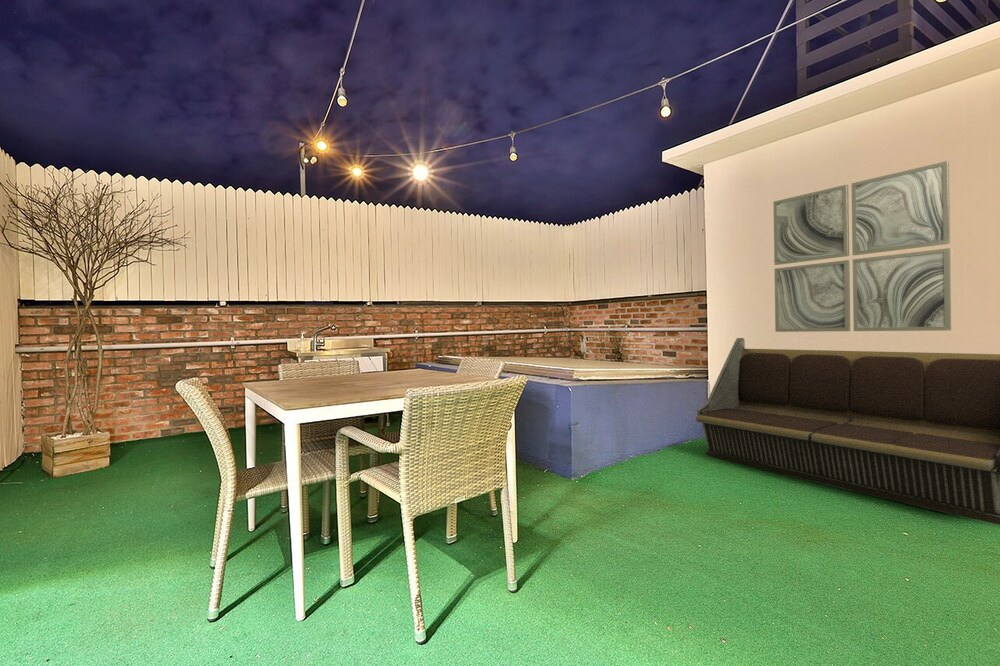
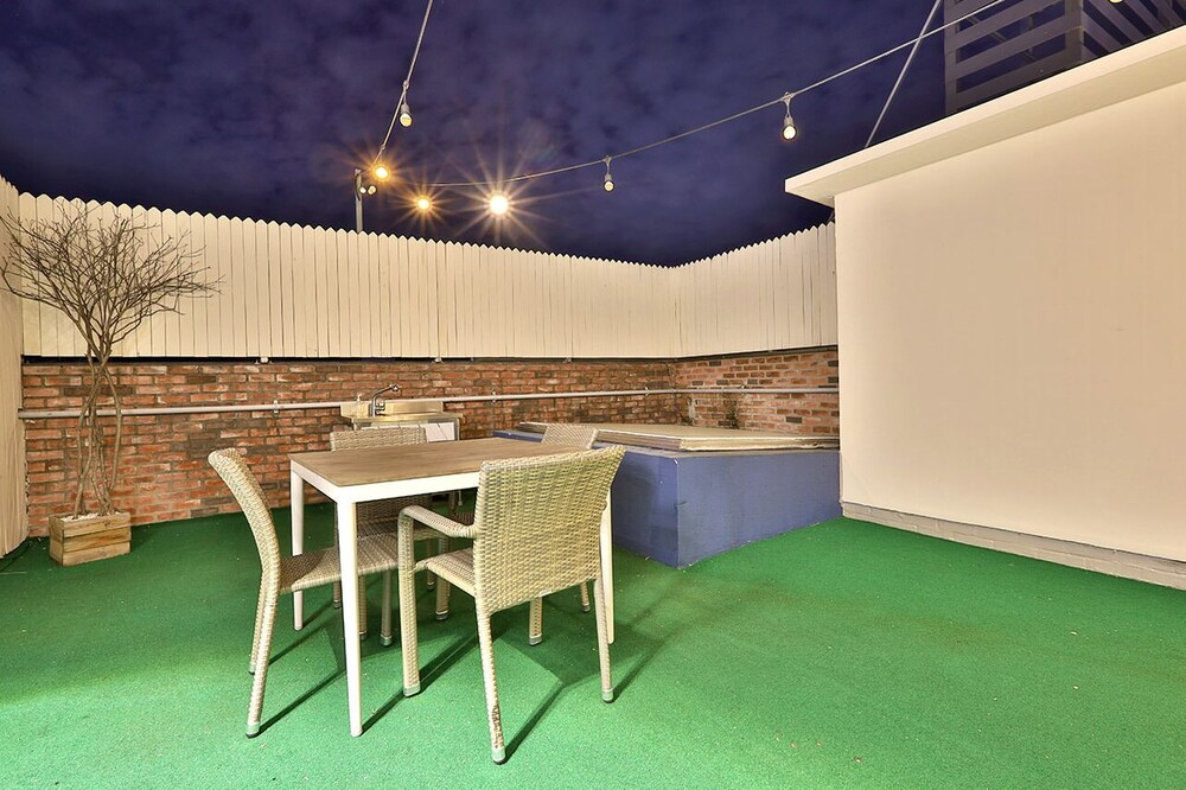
- bench [695,337,1000,526]
- wall art [772,160,952,333]
